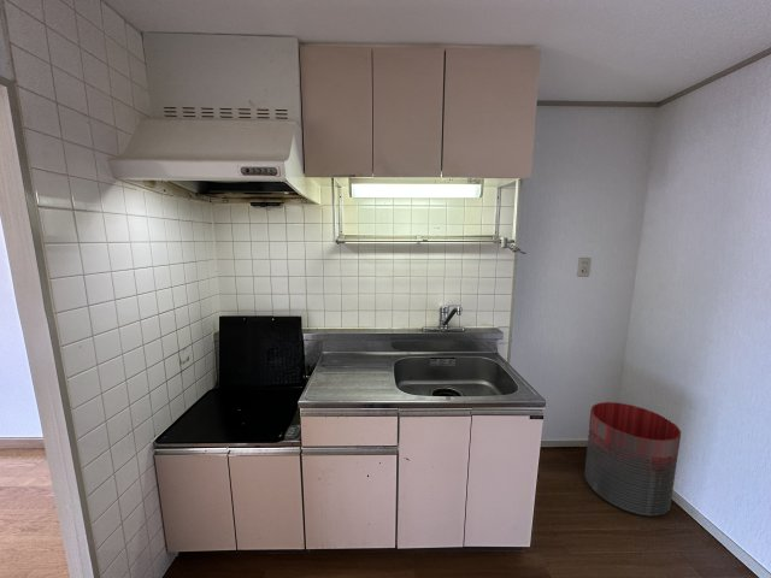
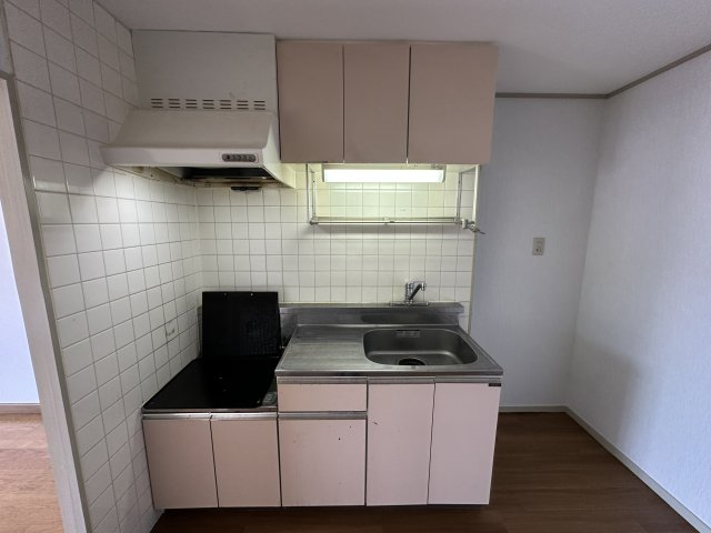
- trash can [583,401,682,518]
